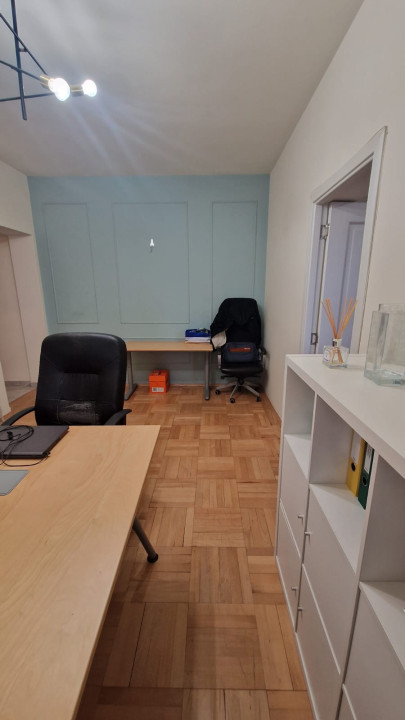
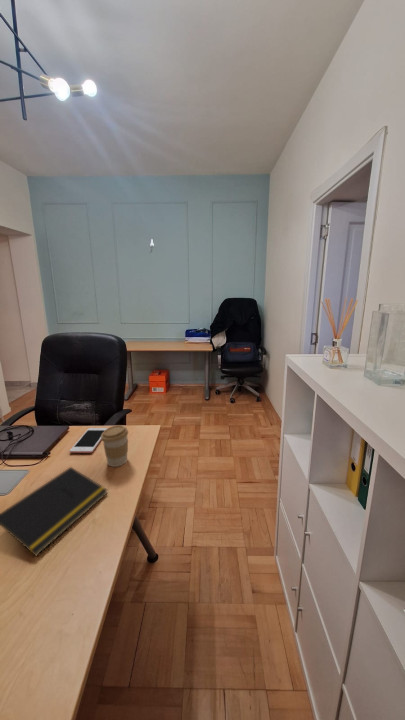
+ coffee cup [101,424,129,468]
+ notepad [0,466,109,557]
+ cell phone [69,427,108,454]
